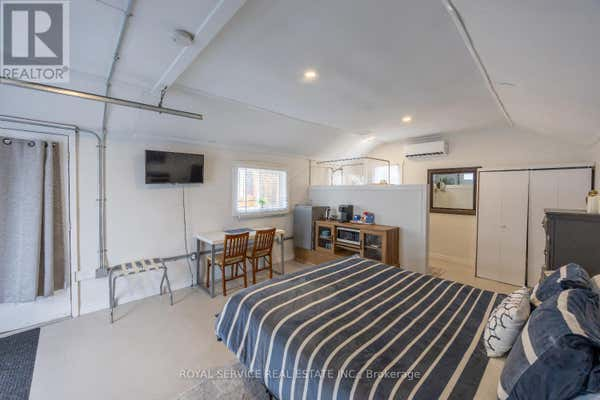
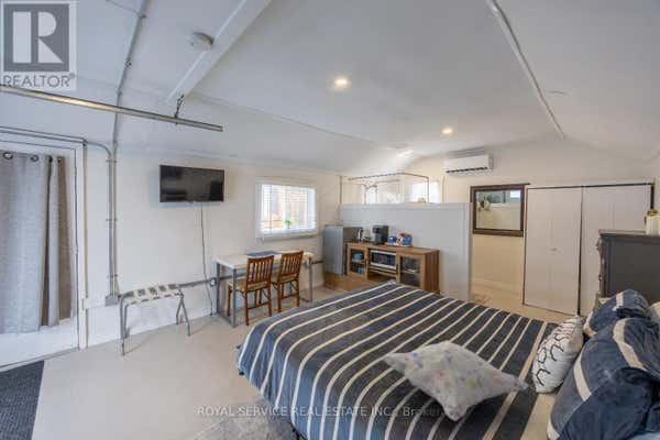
+ decorative pillow [380,339,529,421]
